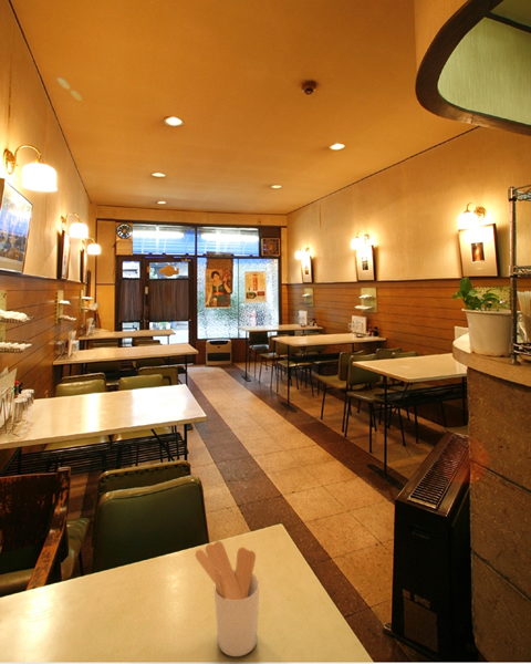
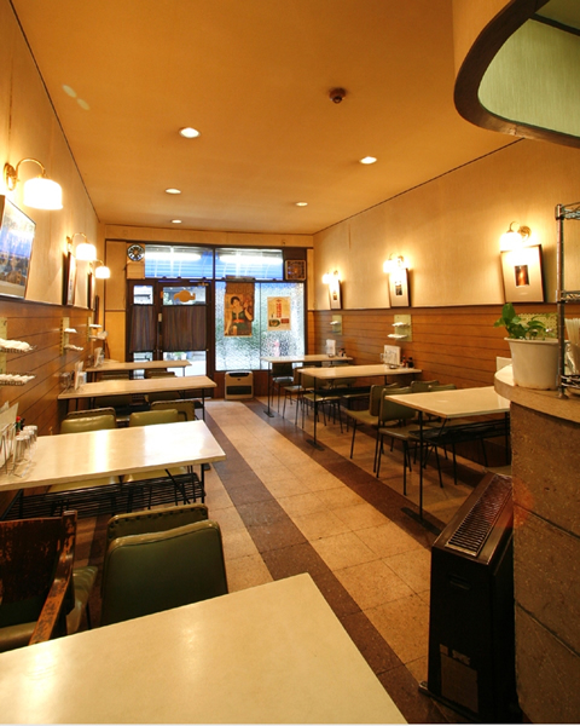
- utensil holder [195,540,261,657]
